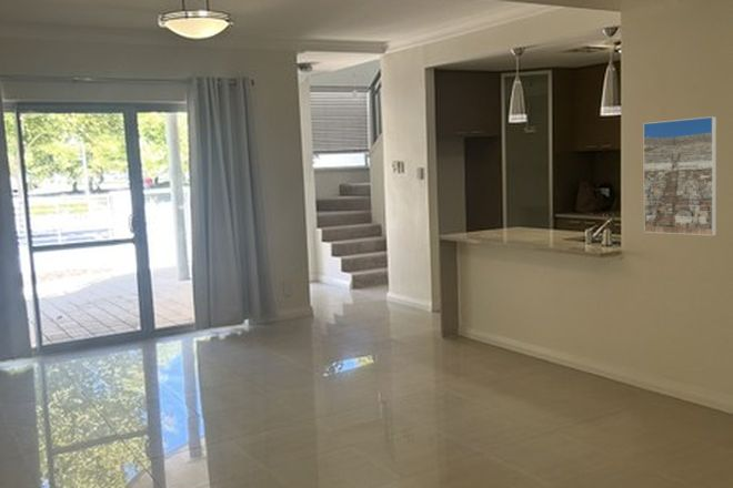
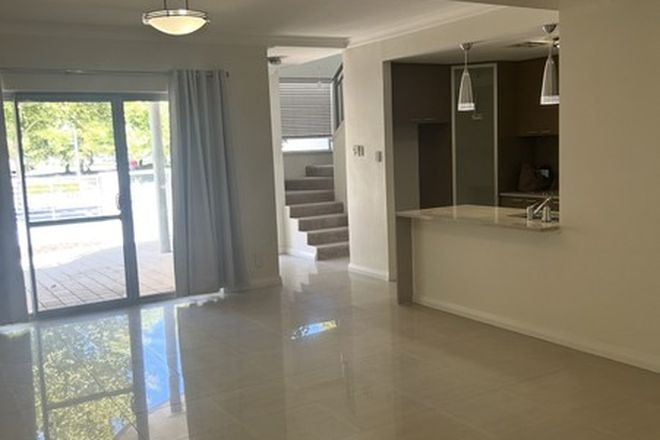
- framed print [642,115,717,236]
